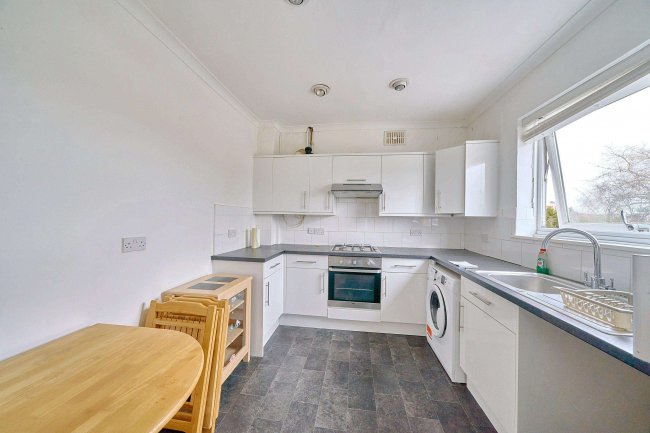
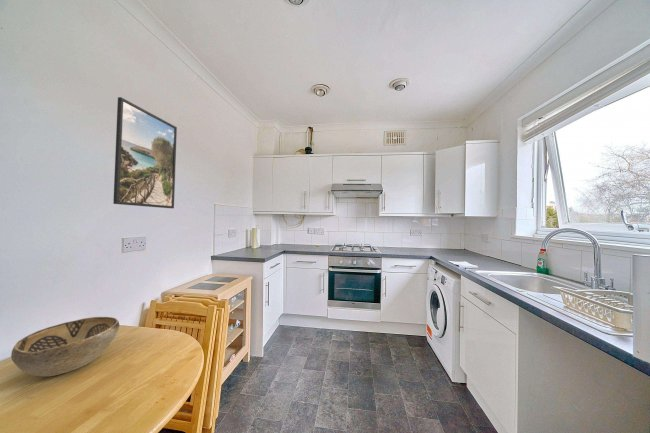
+ decorative bowl [10,316,120,377]
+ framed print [112,96,178,209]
